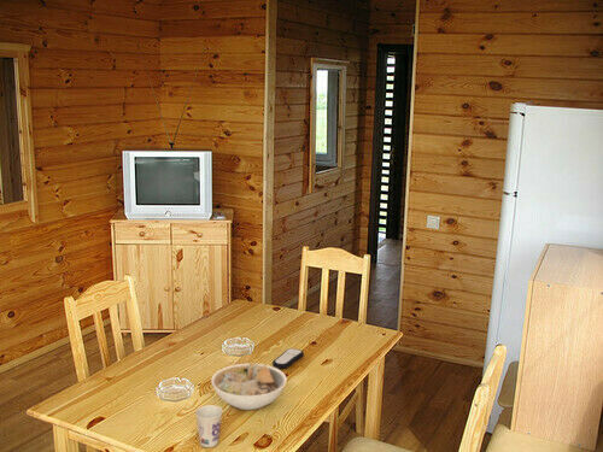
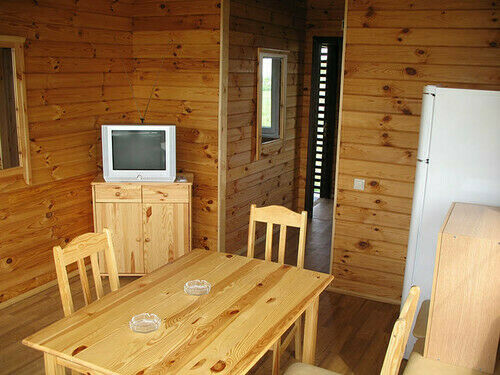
- remote control [271,347,305,370]
- bowl [210,362,288,411]
- cup [194,404,224,448]
